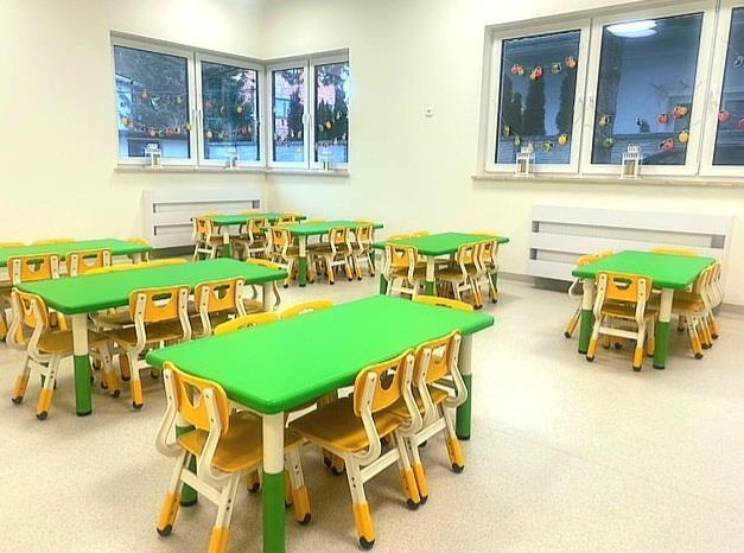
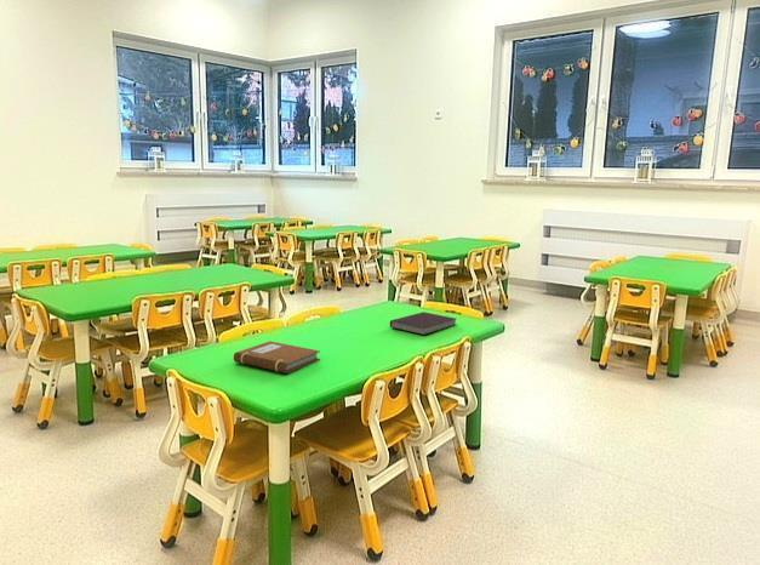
+ notebook [389,310,457,336]
+ notebook [233,339,321,375]
